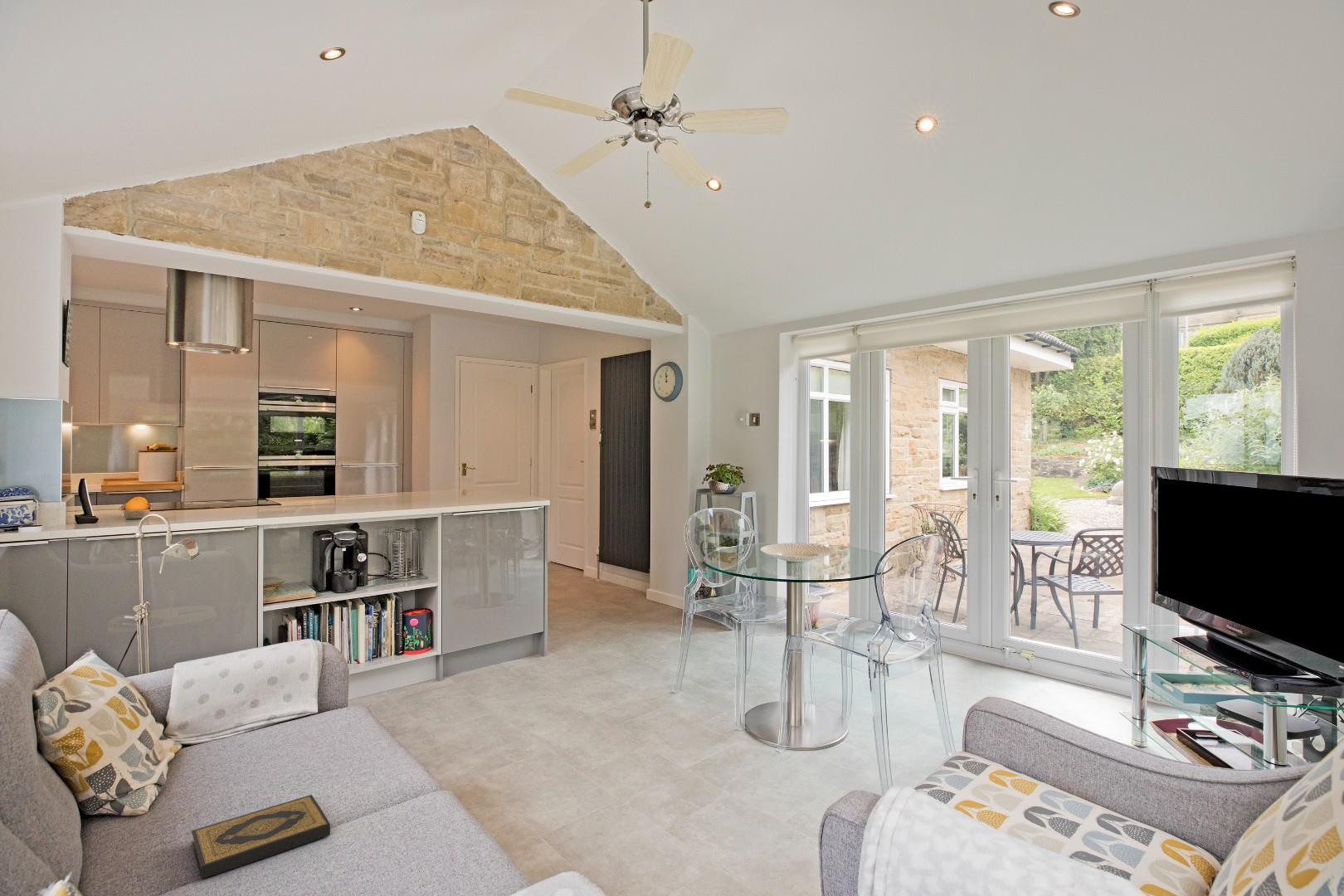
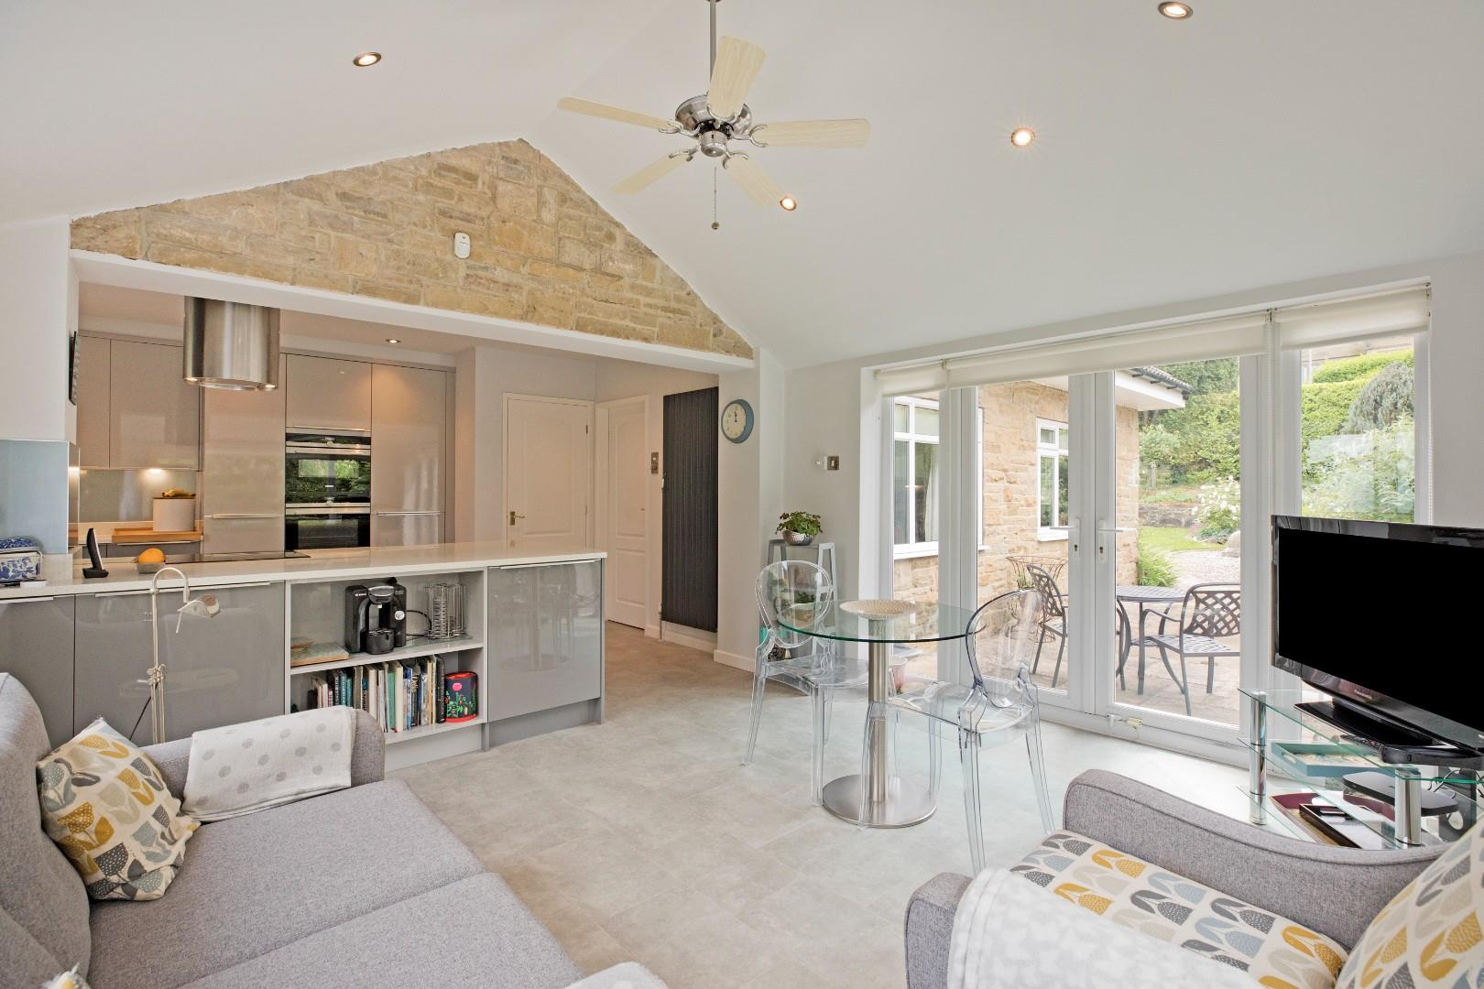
- hardback book [191,794,331,879]
